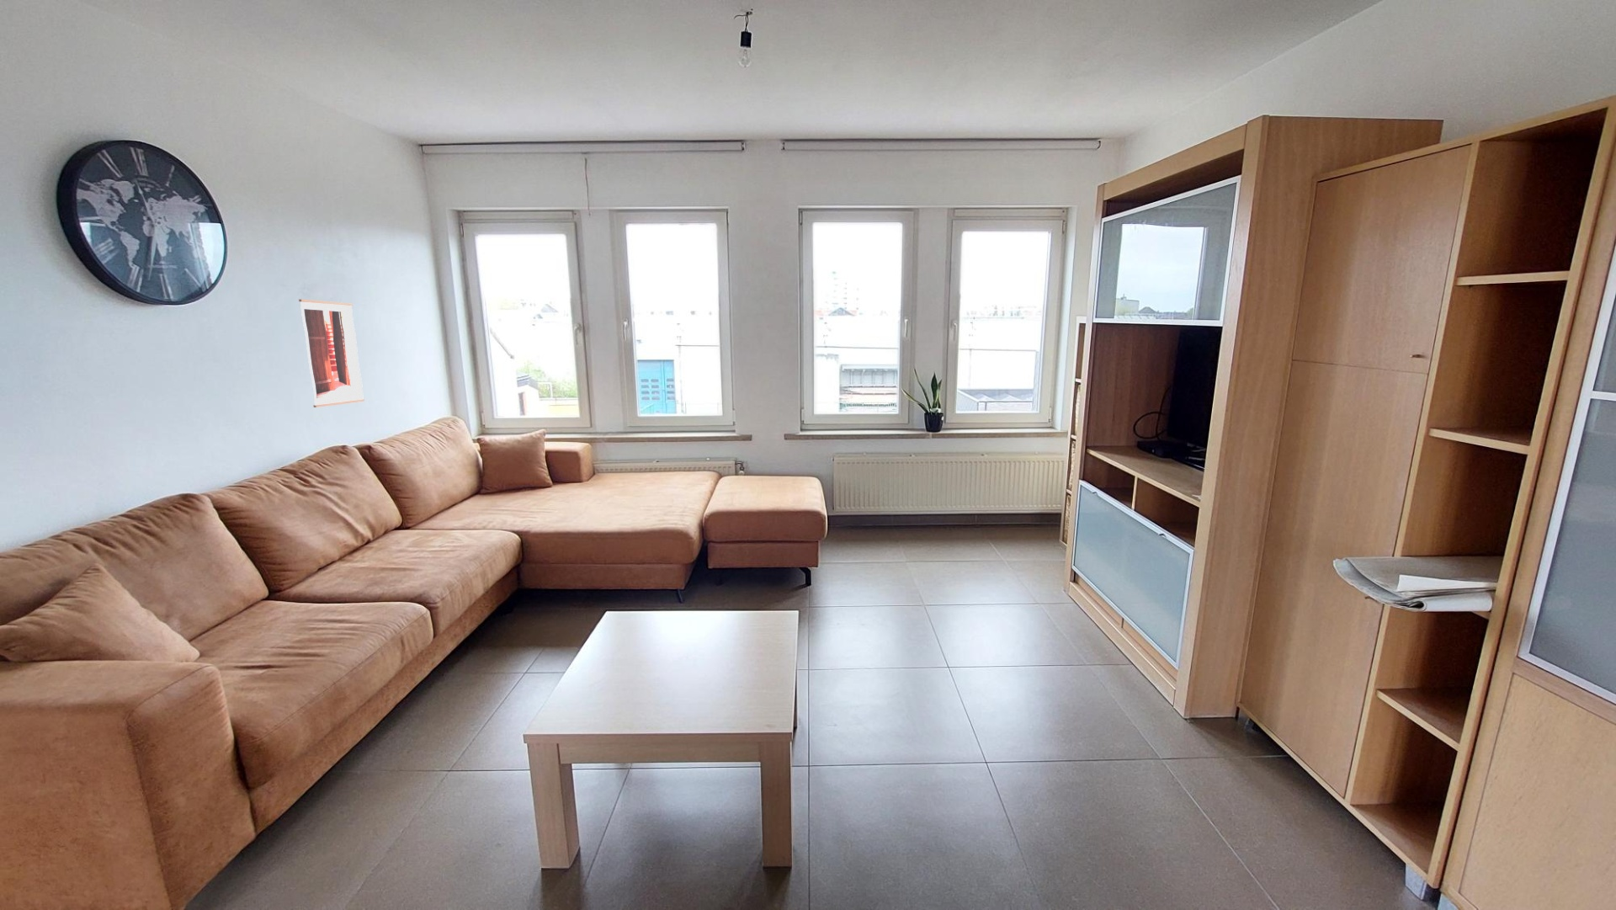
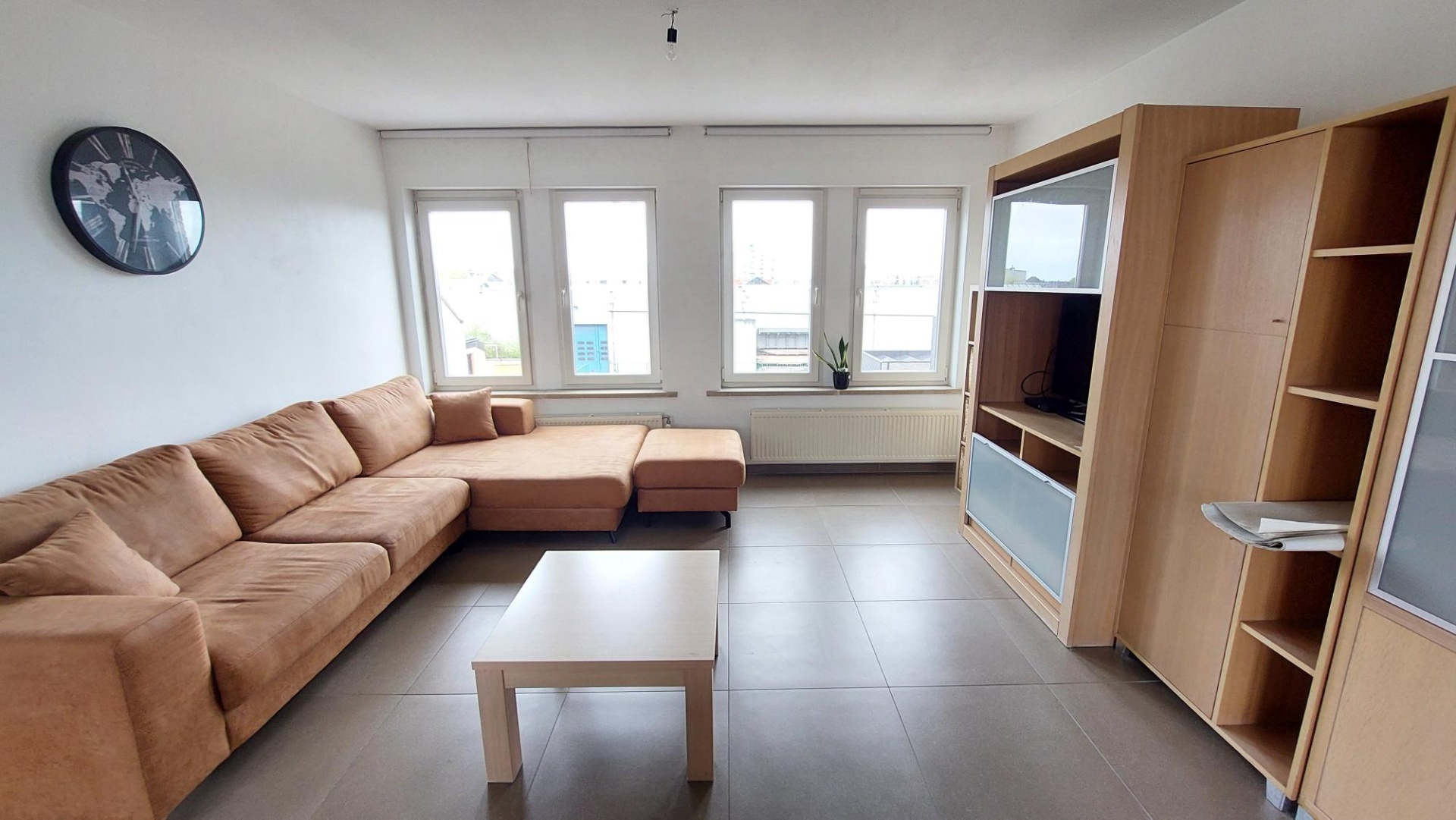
- wall art [297,299,365,408]
